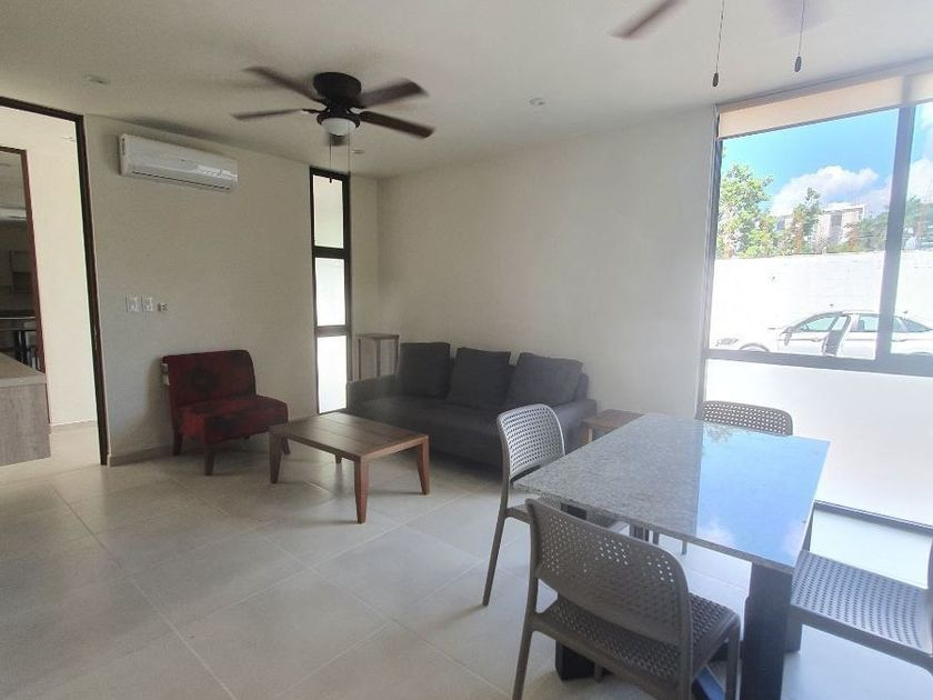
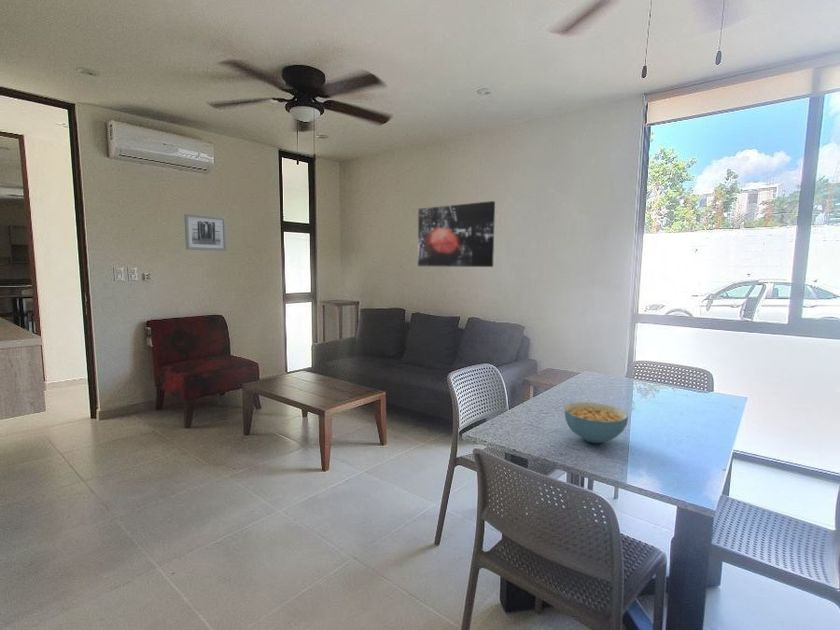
+ wall art [417,200,496,268]
+ wall art [183,213,228,252]
+ cereal bowl [563,401,629,444]
